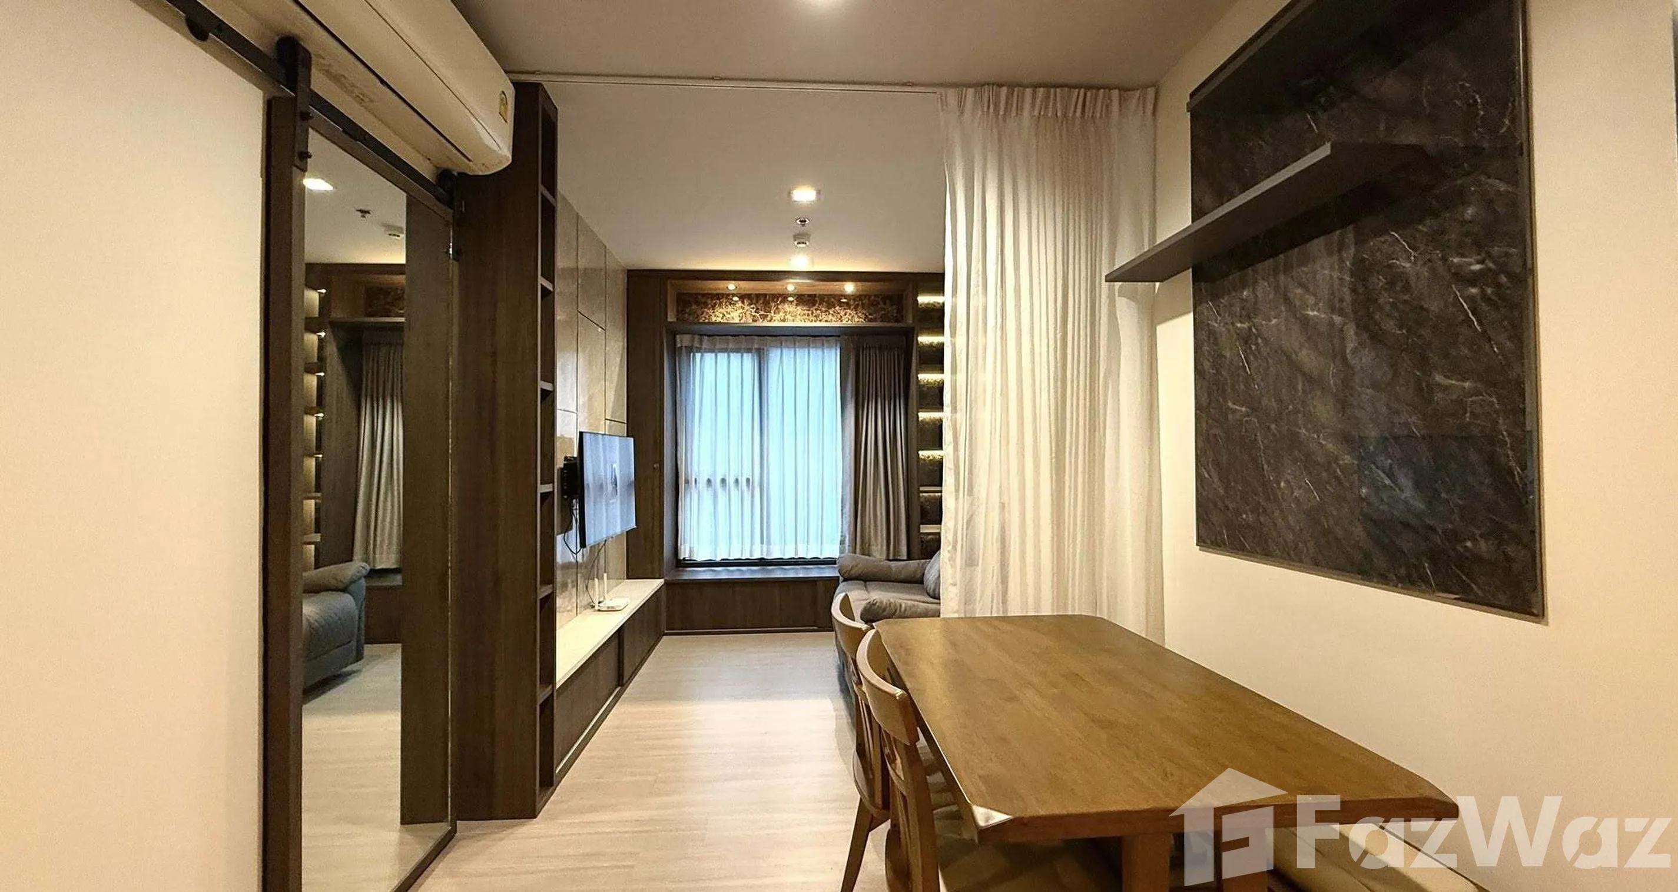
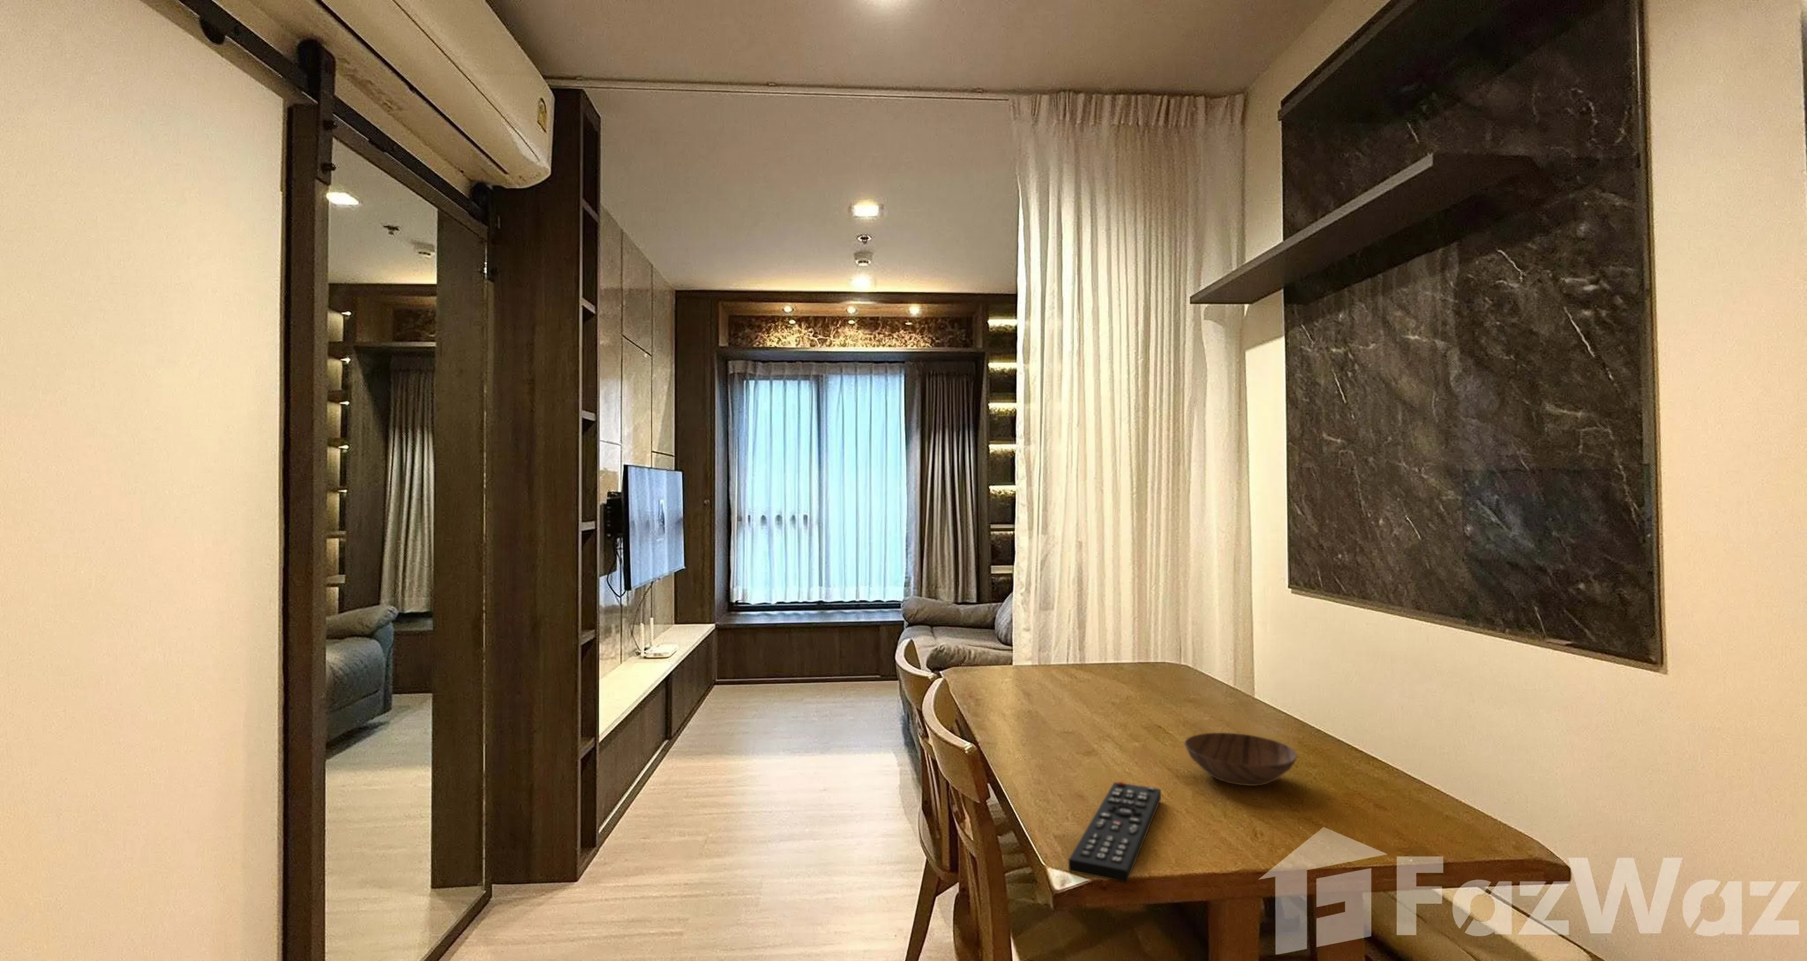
+ bowl [1183,732,1299,786]
+ remote control [1067,782,1162,883]
